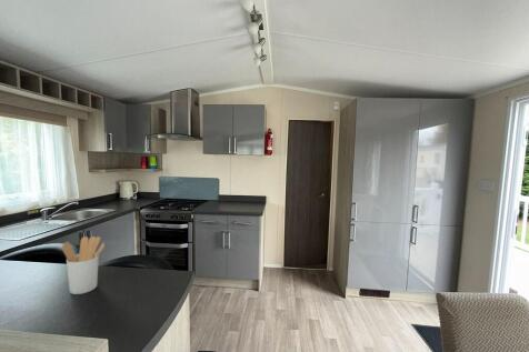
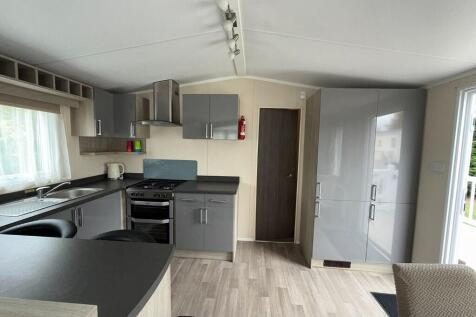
- utensil holder [61,235,106,295]
